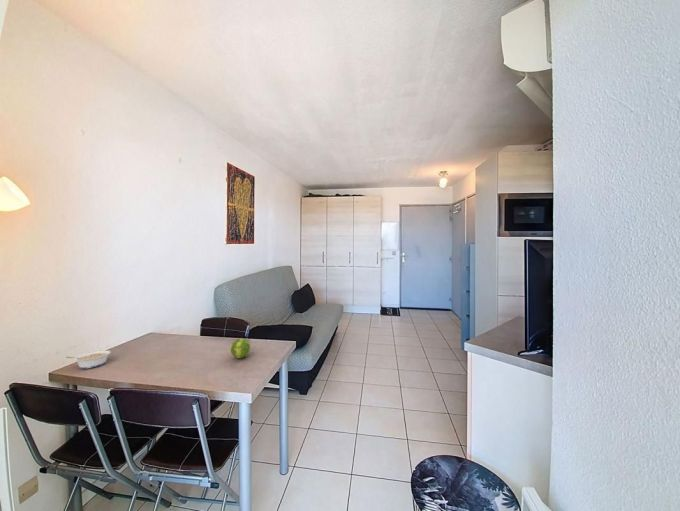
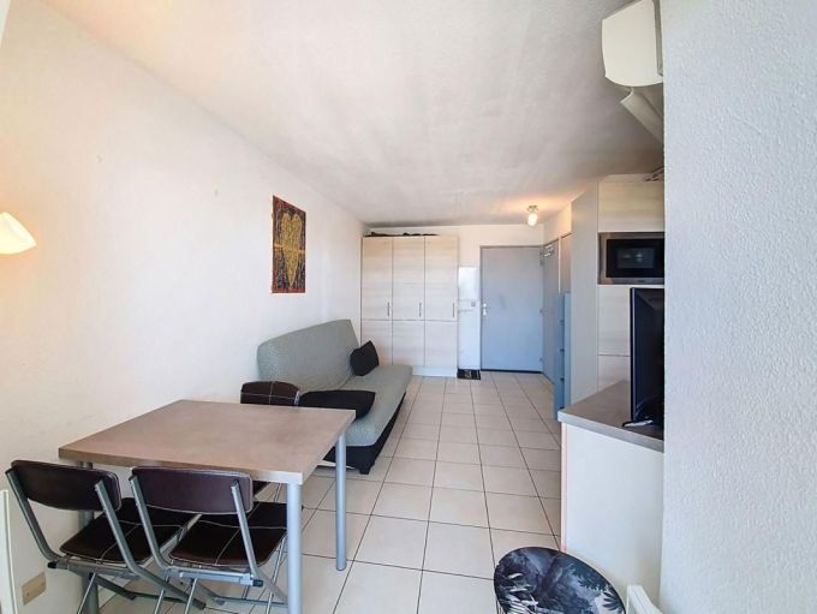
- fruit [230,337,251,359]
- legume [65,349,112,370]
